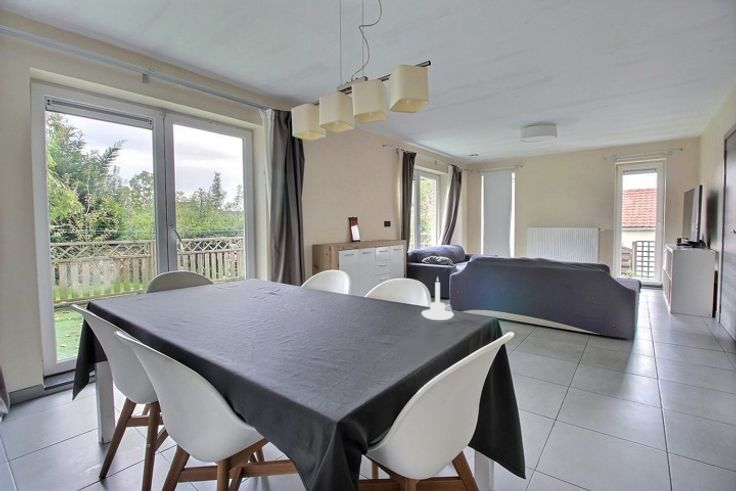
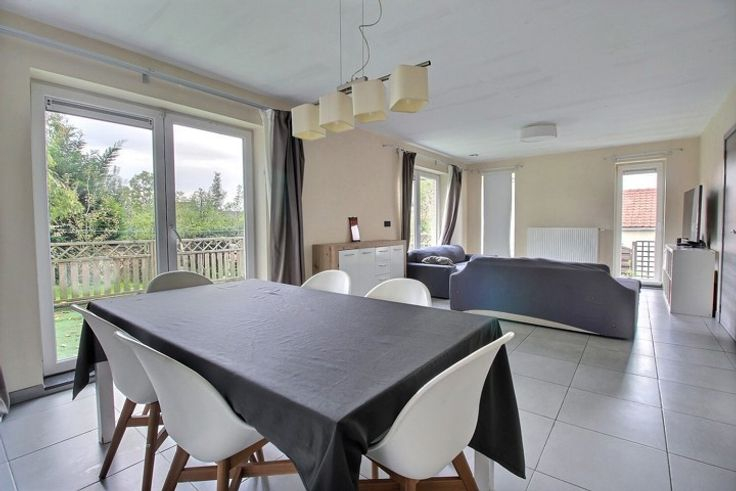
- candle holder [420,276,455,321]
